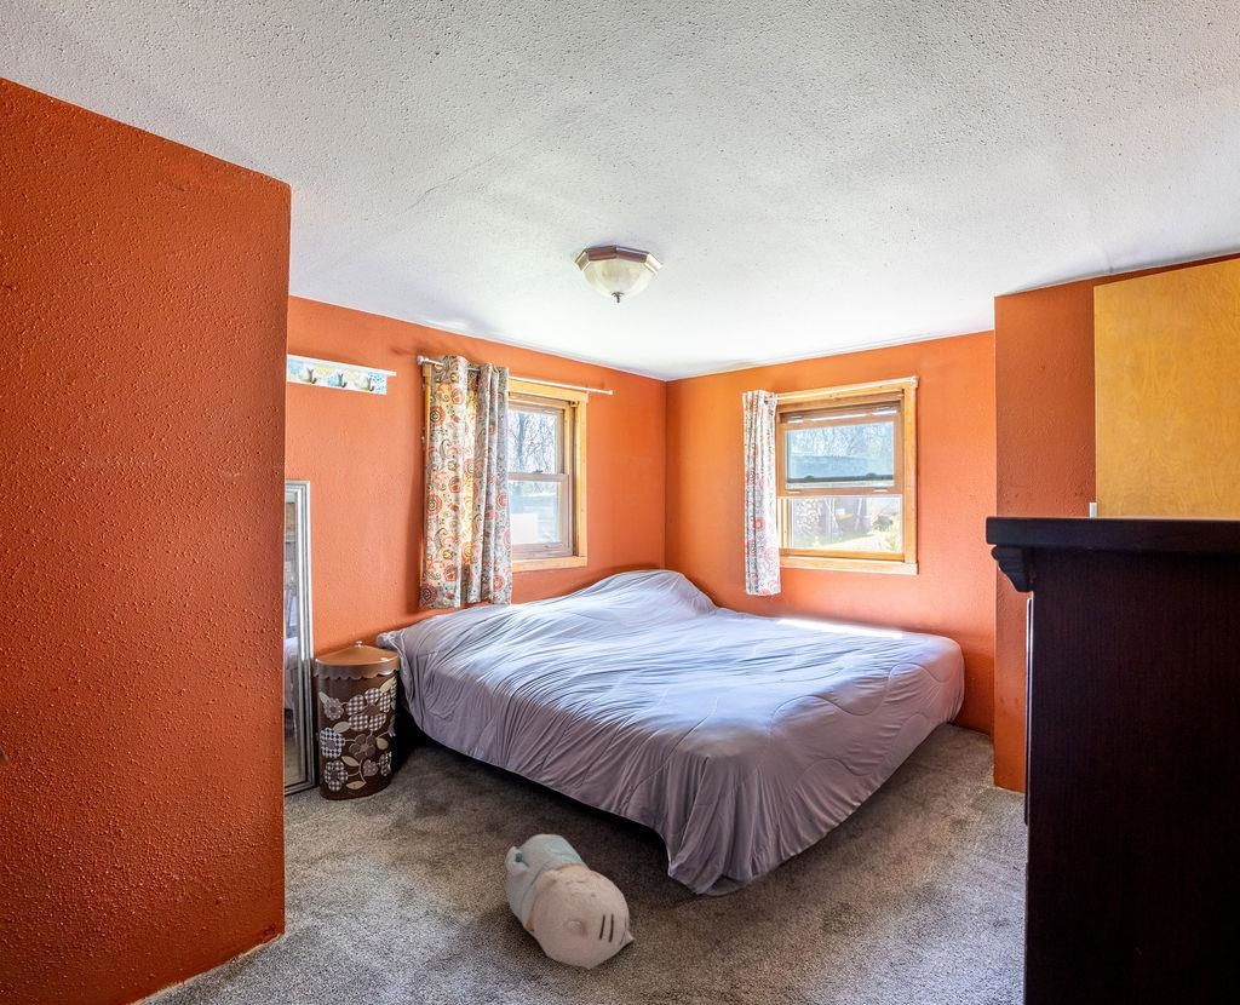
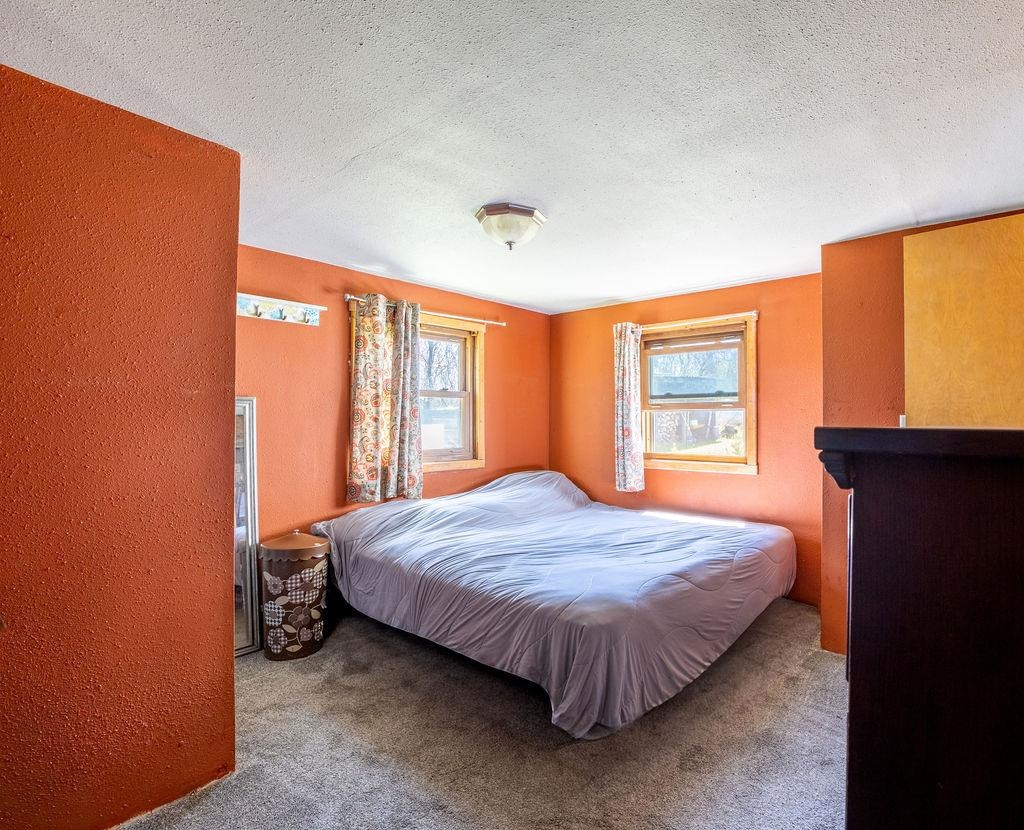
- plush toy [504,833,636,971]
